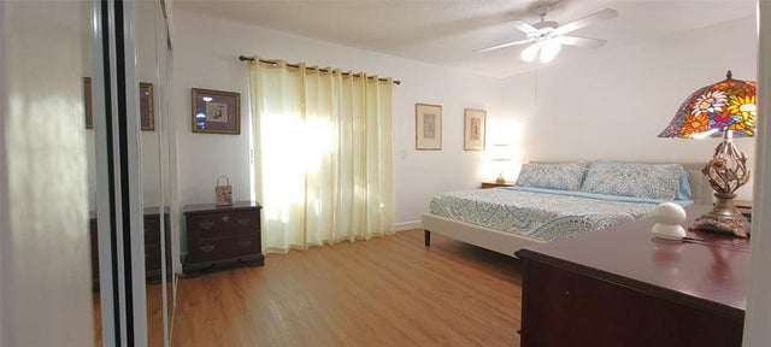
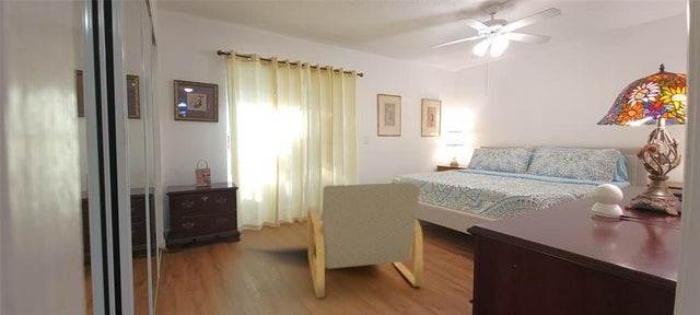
+ armchair [306,182,423,300]
